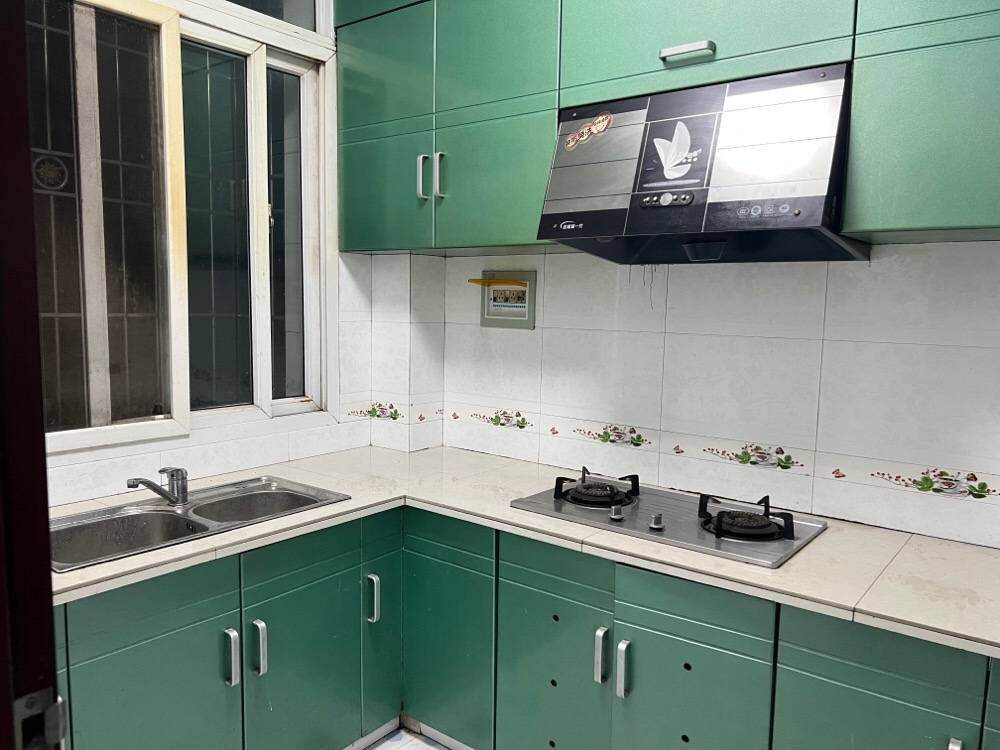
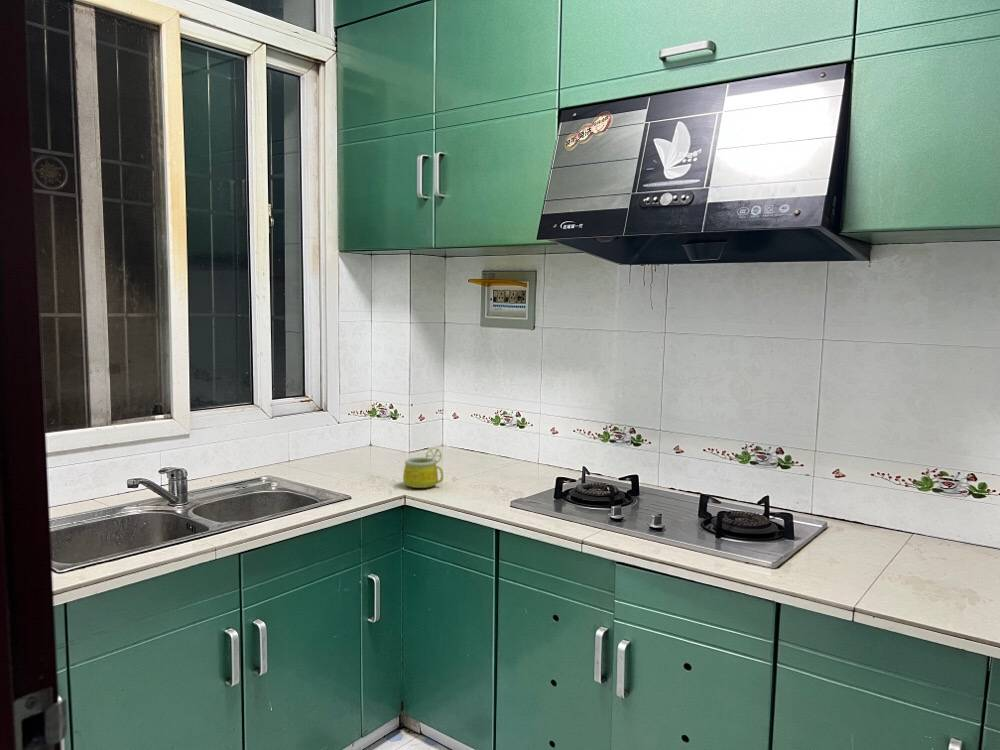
+ mug [402,447,444,489]
